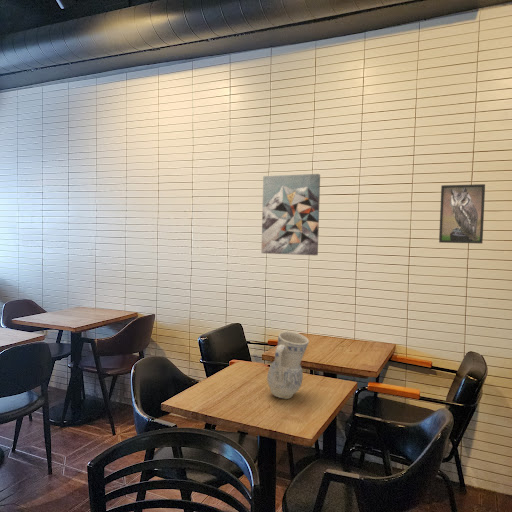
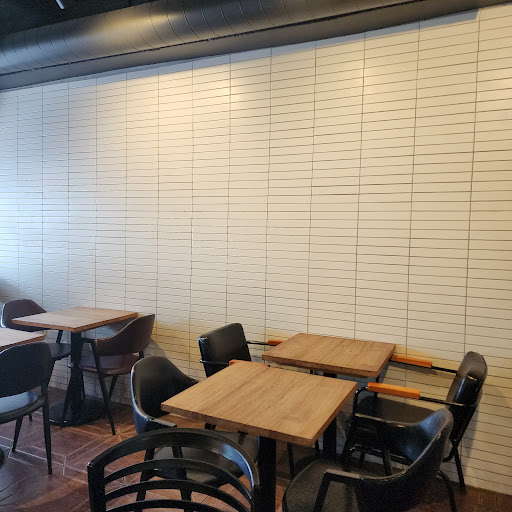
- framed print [438,183,486,245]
- wall art [261,173,321,256]
- vase [266,330,310,400]
